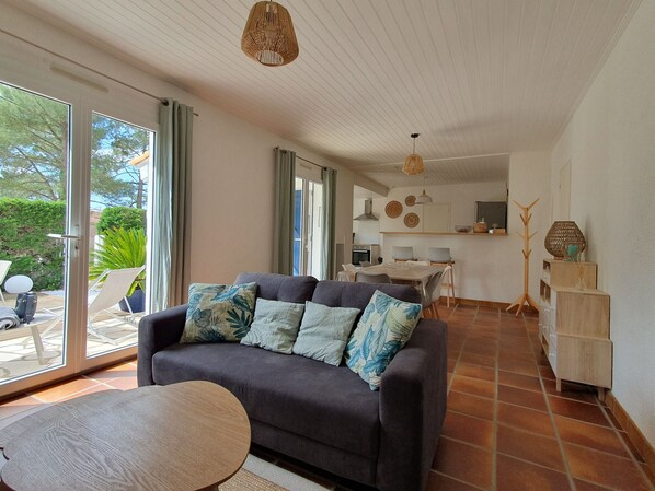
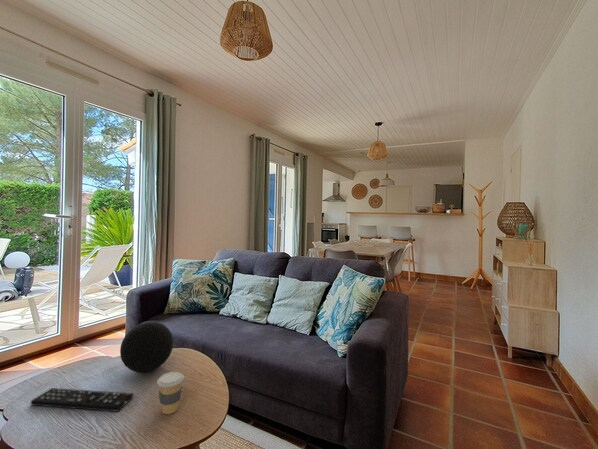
+ decorative orb [119,320,174,374]
+ coffee cup [156,371,185,415]
+ remote control [30,387,134,413]
